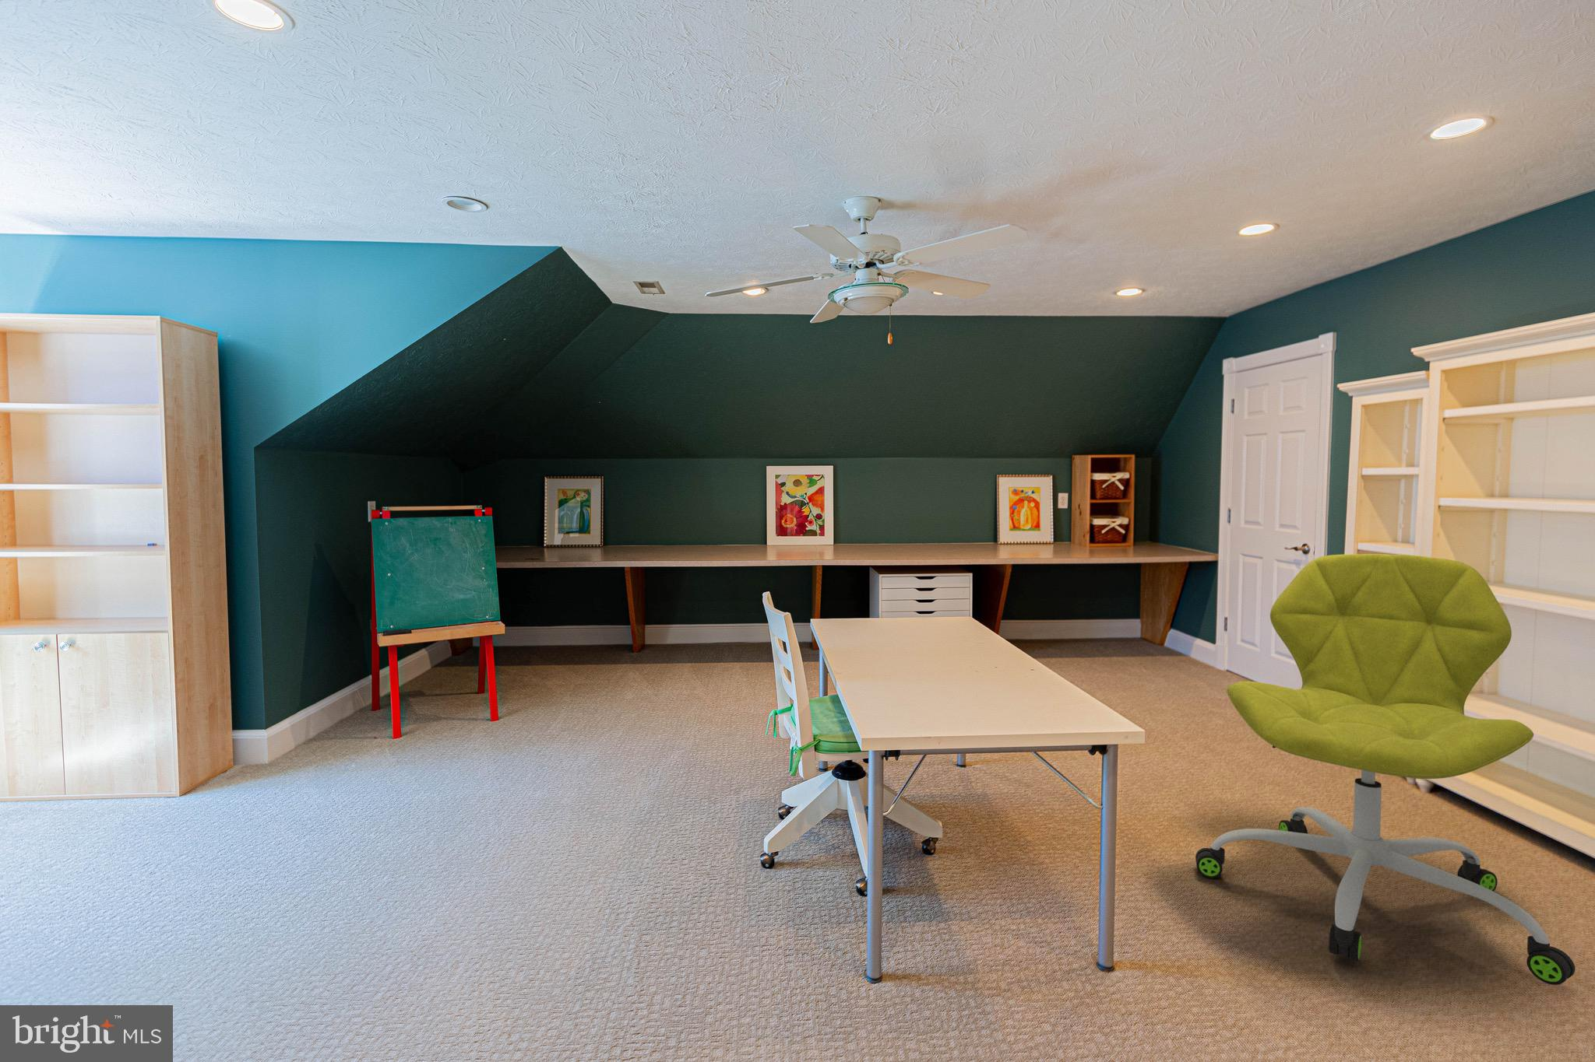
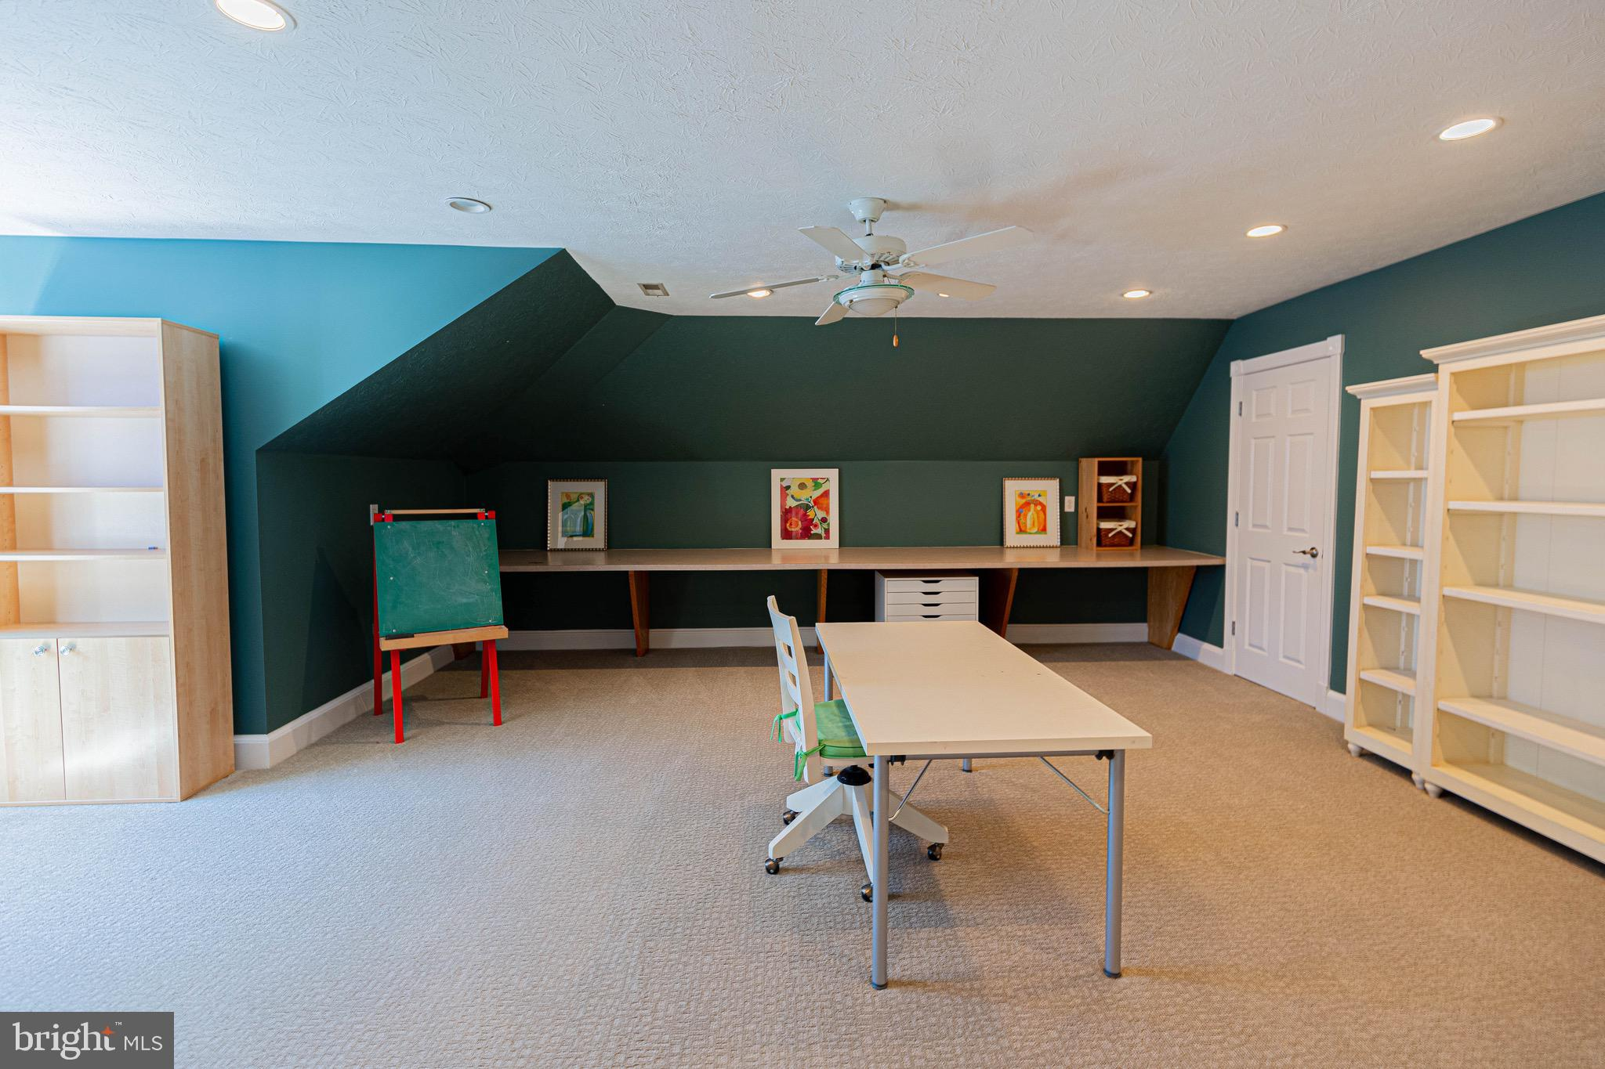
- office chair [1194,554,1576,986]
